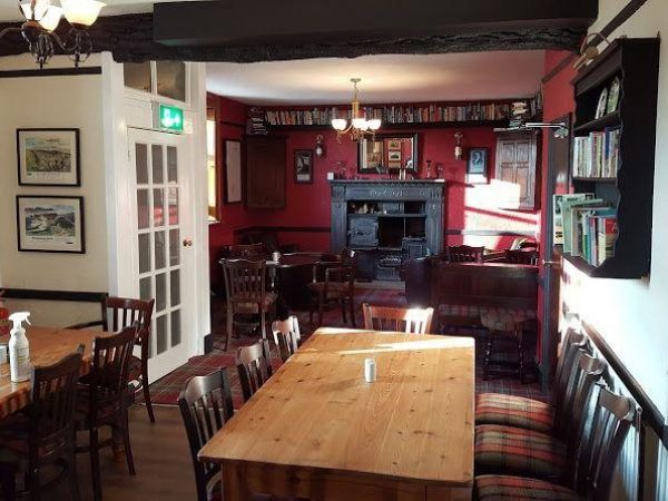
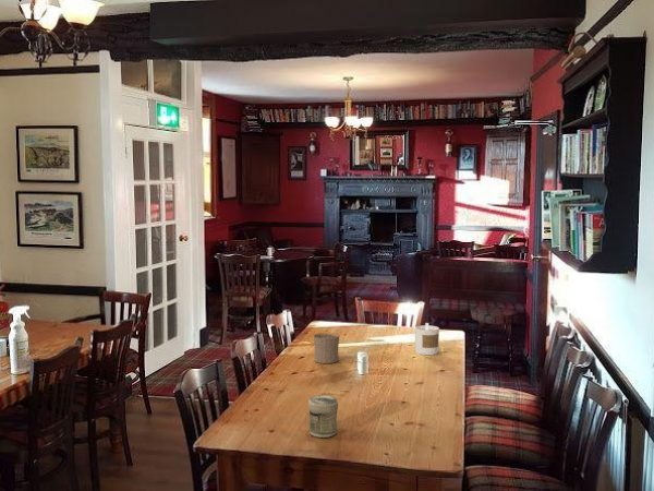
+ candle [414,322,440,356]
+ jar [307,394,339,439]
+ cup [313,332,340,364]
